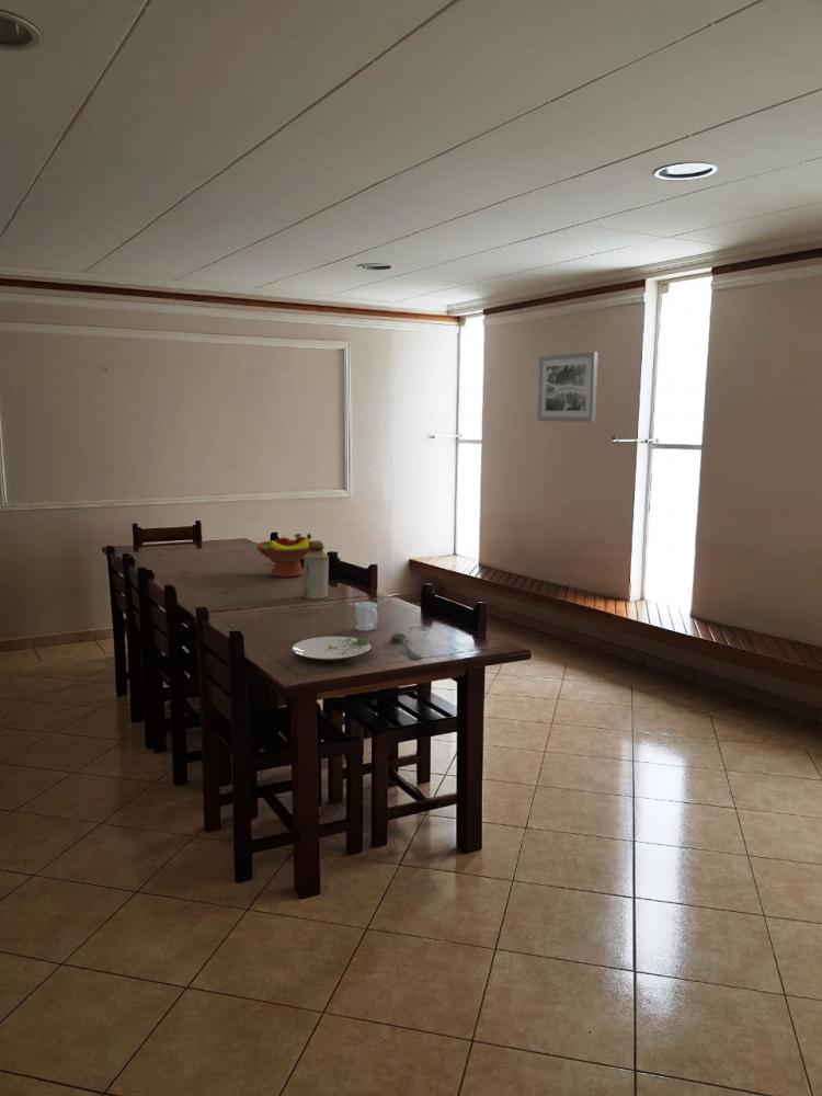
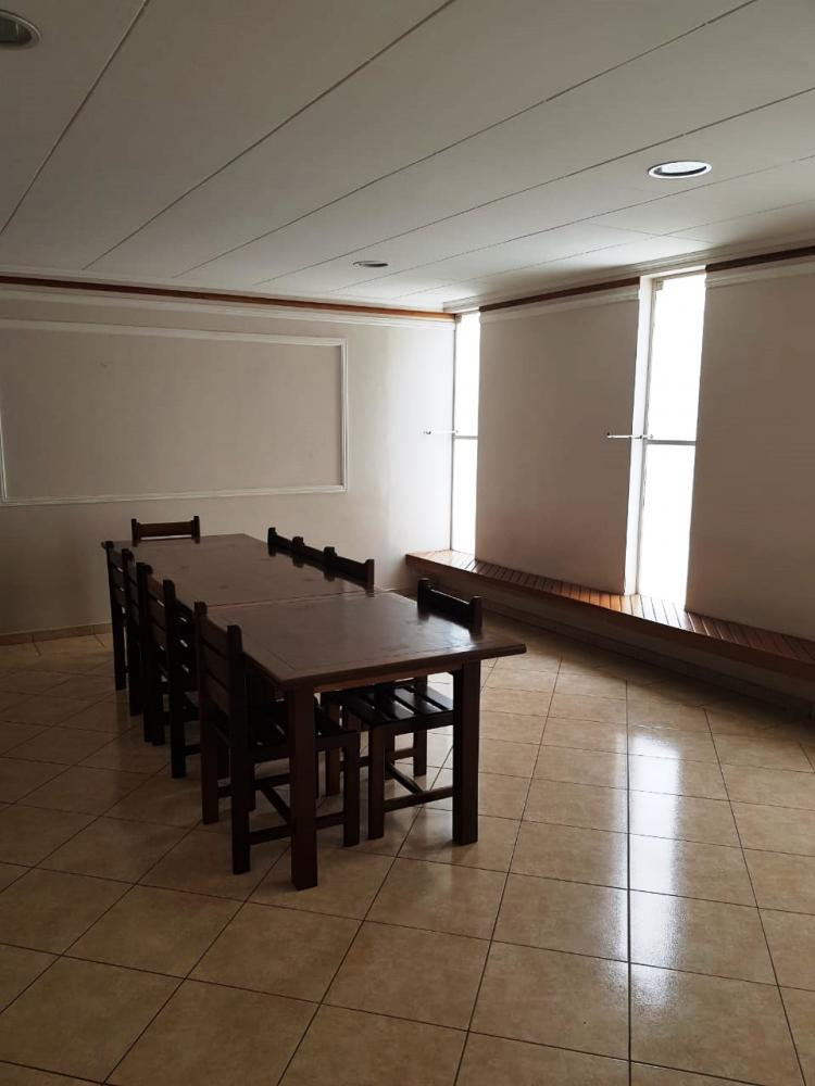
- bottle [302,539,330,600]
- wall art [536,351,600,423]
- fruit bowl [253,533,312,578]
- mug [354,601,379,632]
- spoon [389,631,422,661]
- plate [290,636,372,662]
